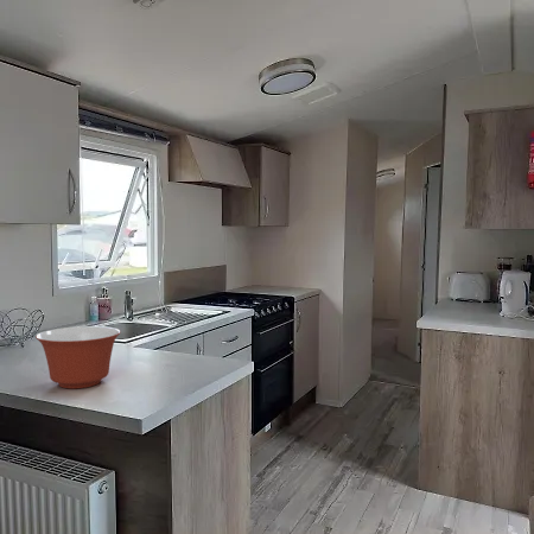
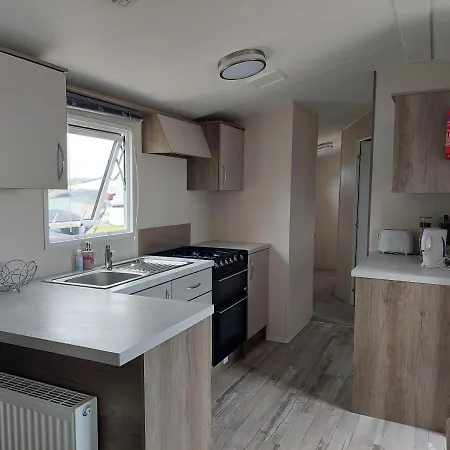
- mixing bowl [34,325,121,389]
